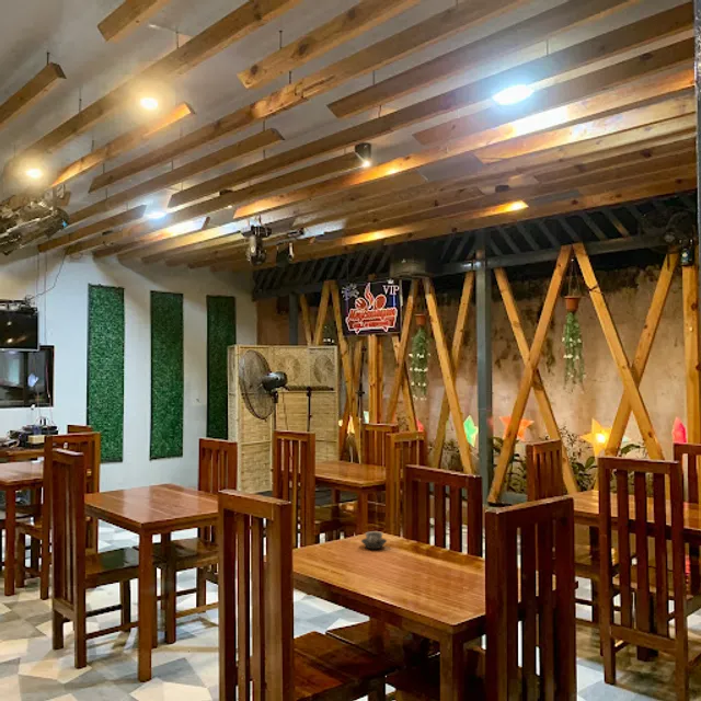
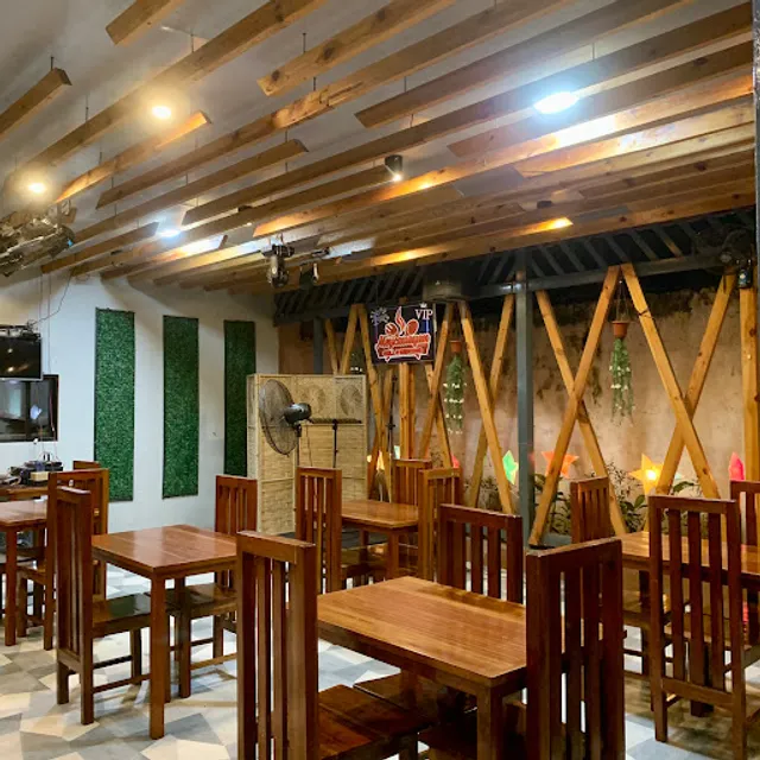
- cup [360,530,388,550]
